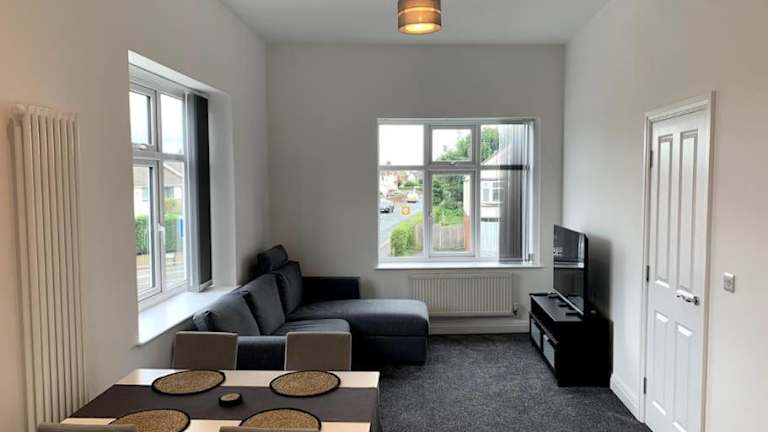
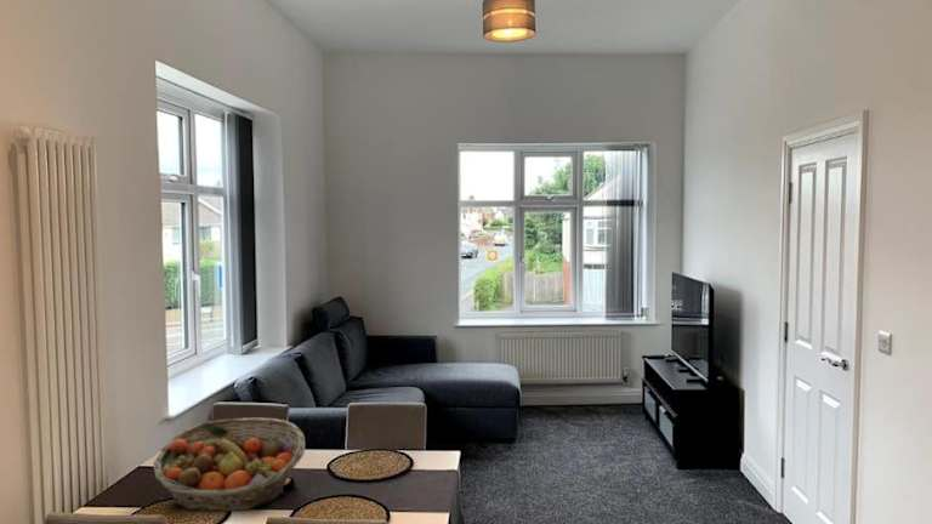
+ fruit basket [152,416,306,513]
